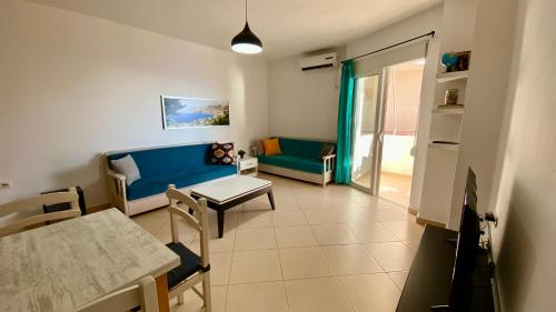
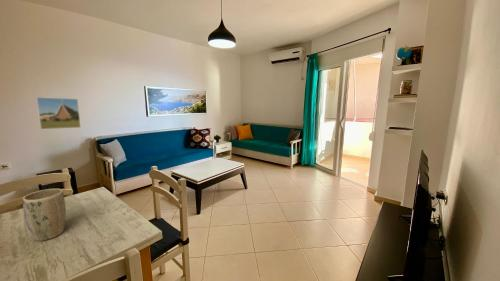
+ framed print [35,96,82,130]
+ plant pot [22,188,67,242]
